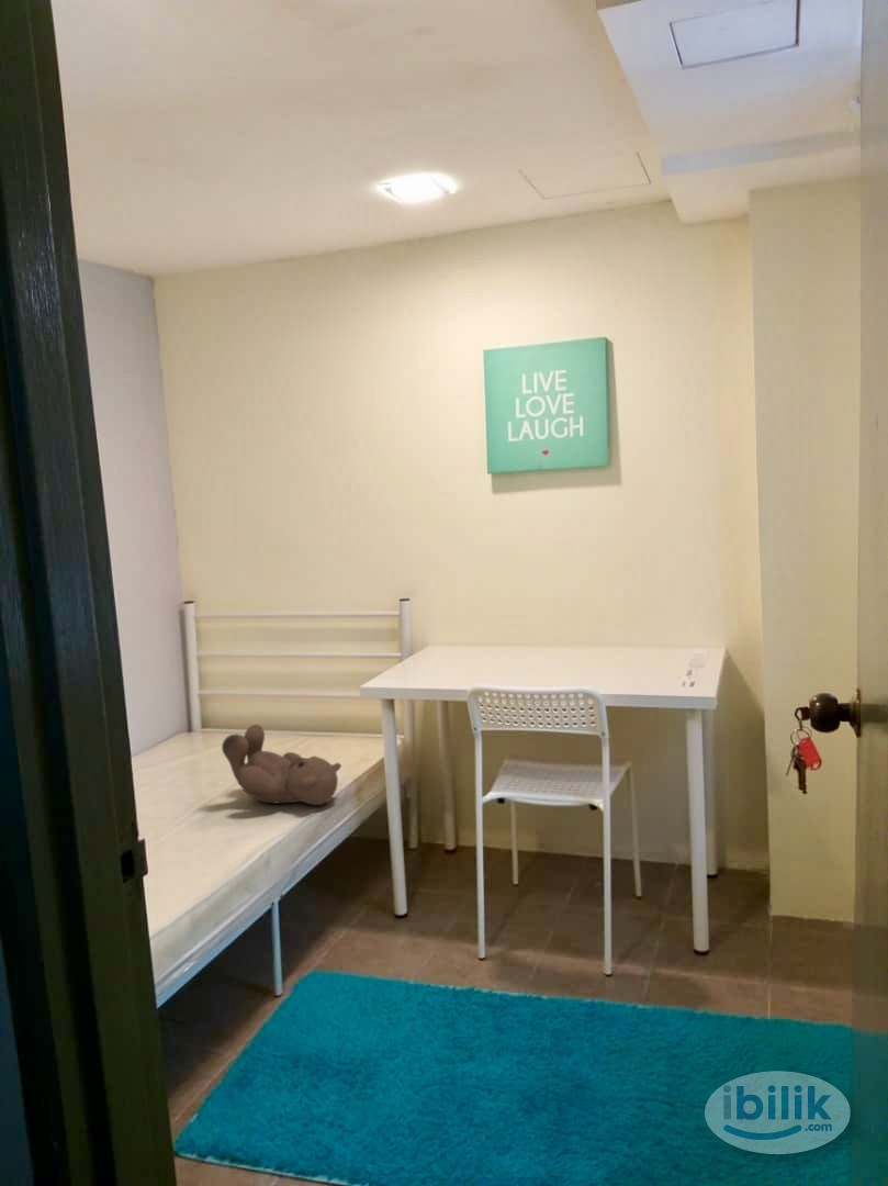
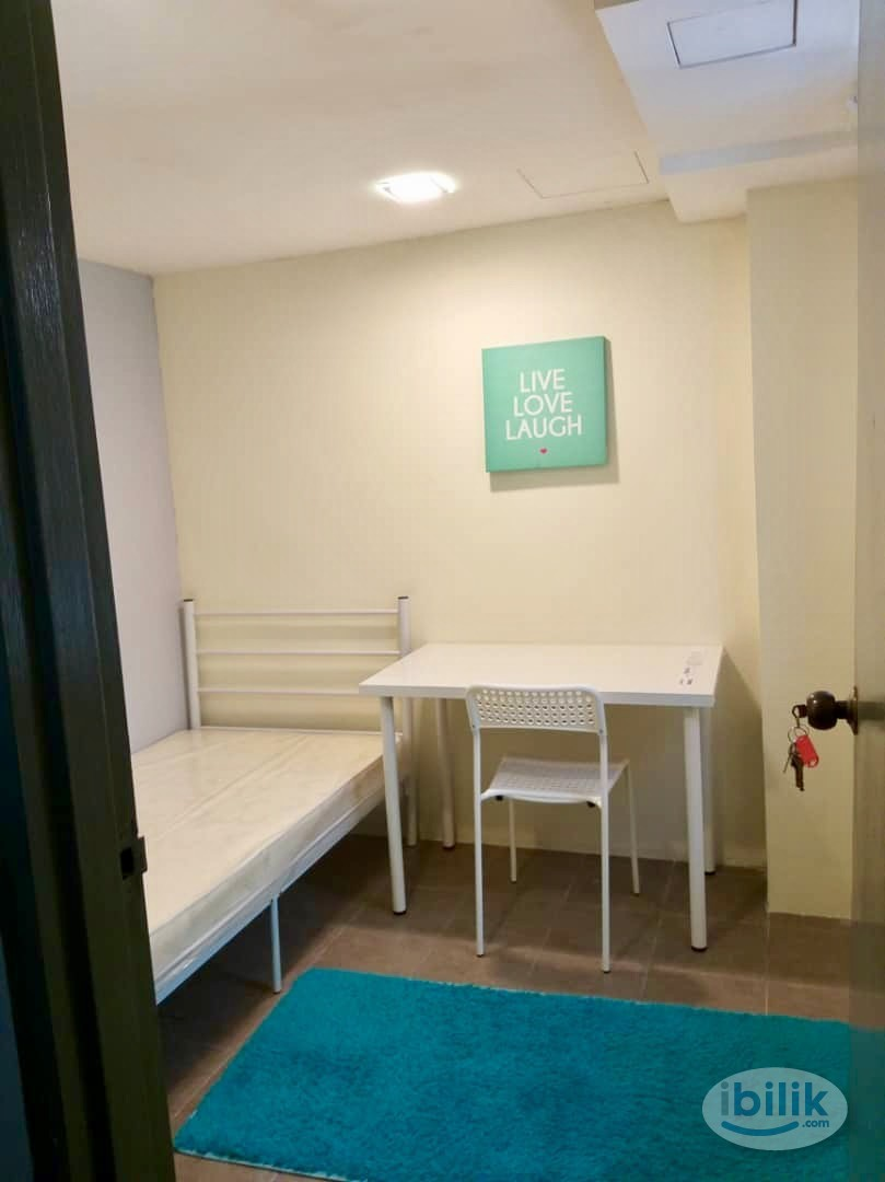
- teddy bear [221,724,342,806]
